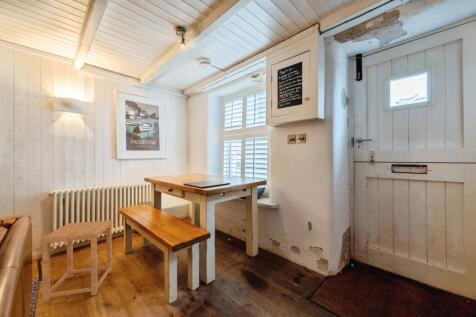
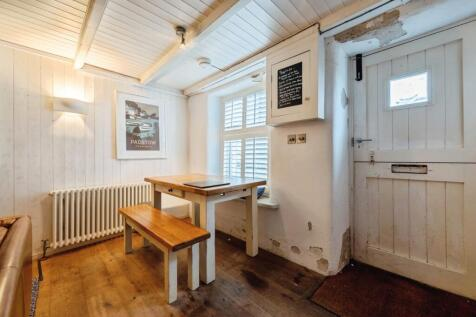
- side table [40,219,113,304]
